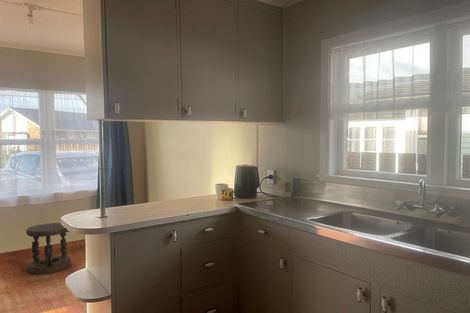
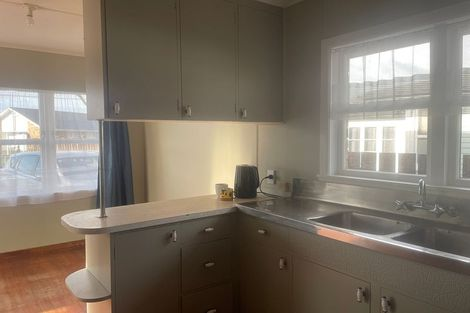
- stool [25,222,72,275]
